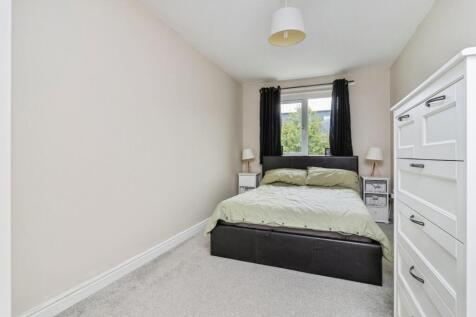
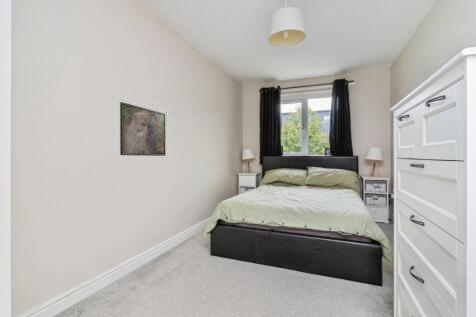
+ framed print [119,101,167,157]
